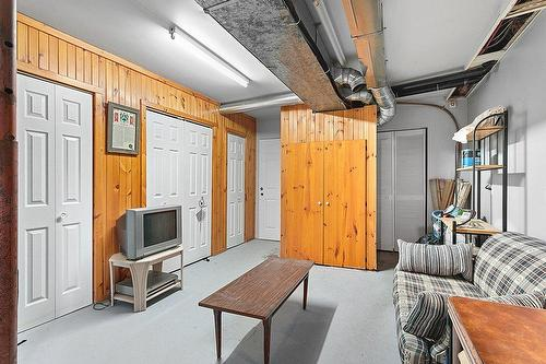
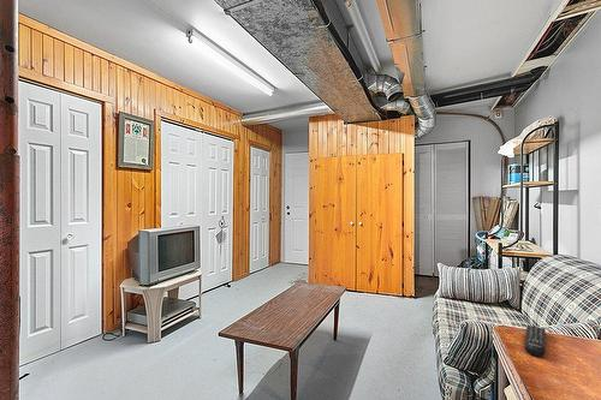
+ remote control [524,323,547,358]
